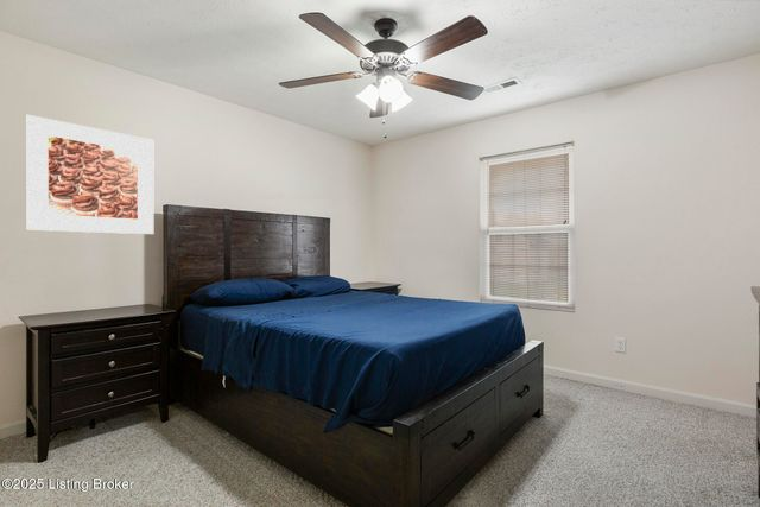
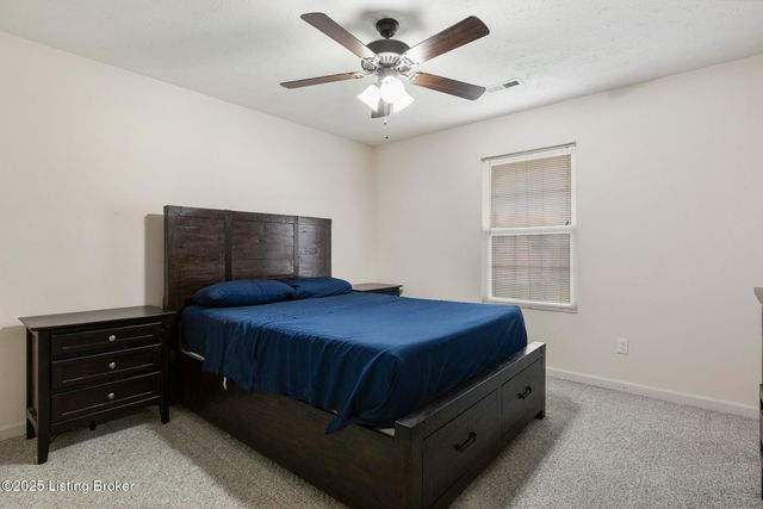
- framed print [24,114,154,235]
